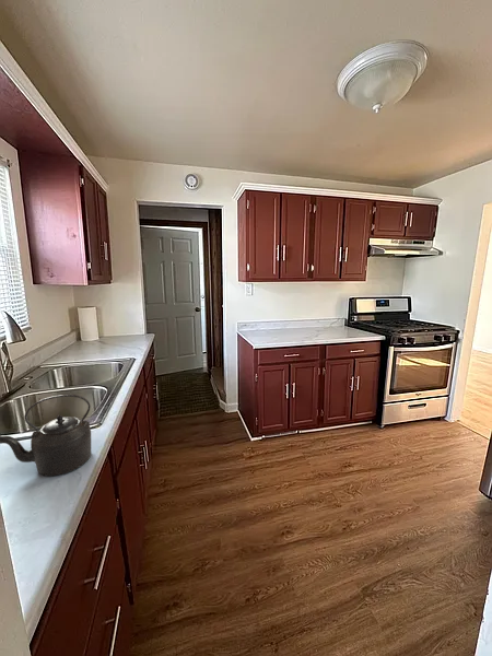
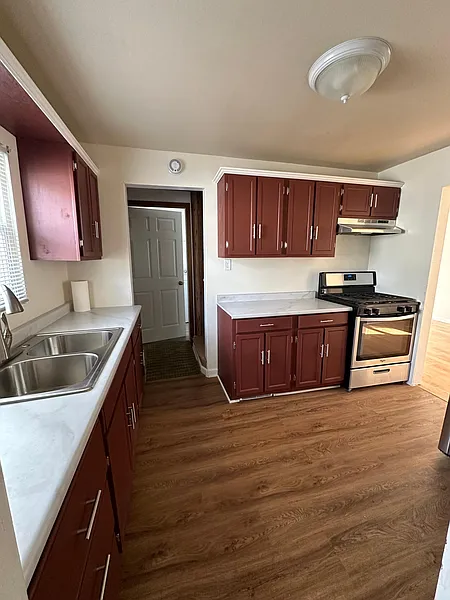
- kettle [0,394,92,477]
